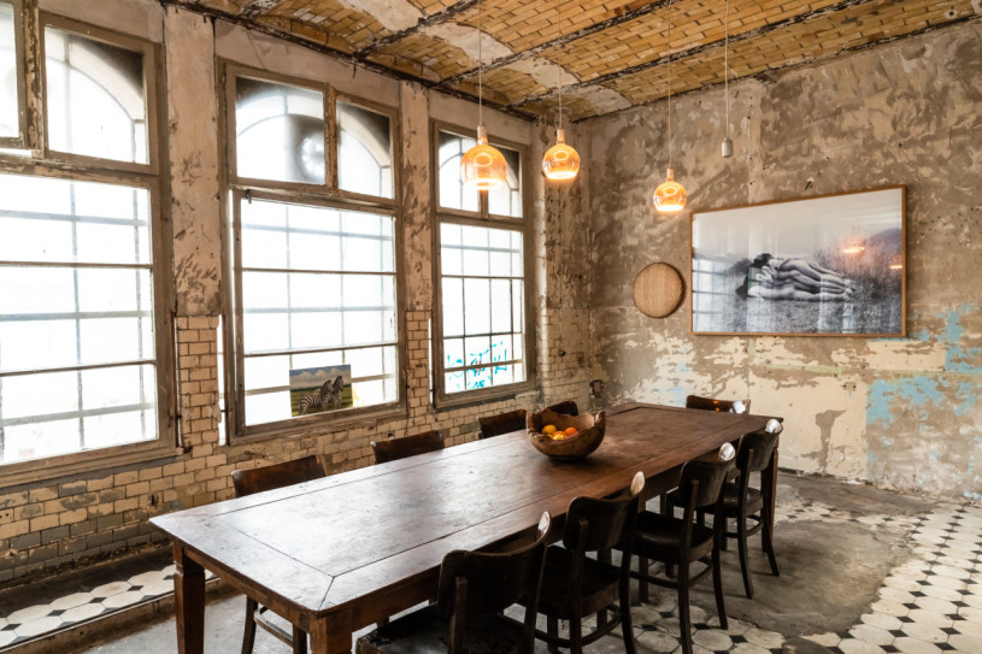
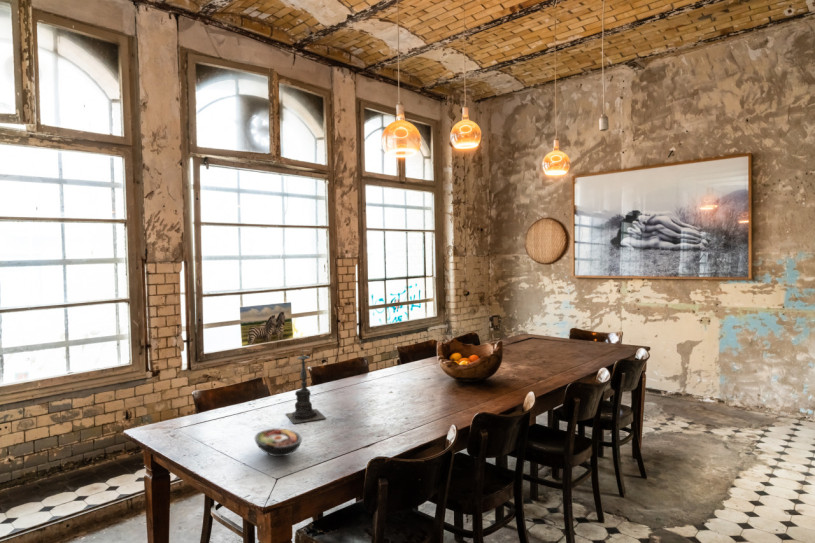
+ candle holder [285,346,327,425]
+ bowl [254,427,303,457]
